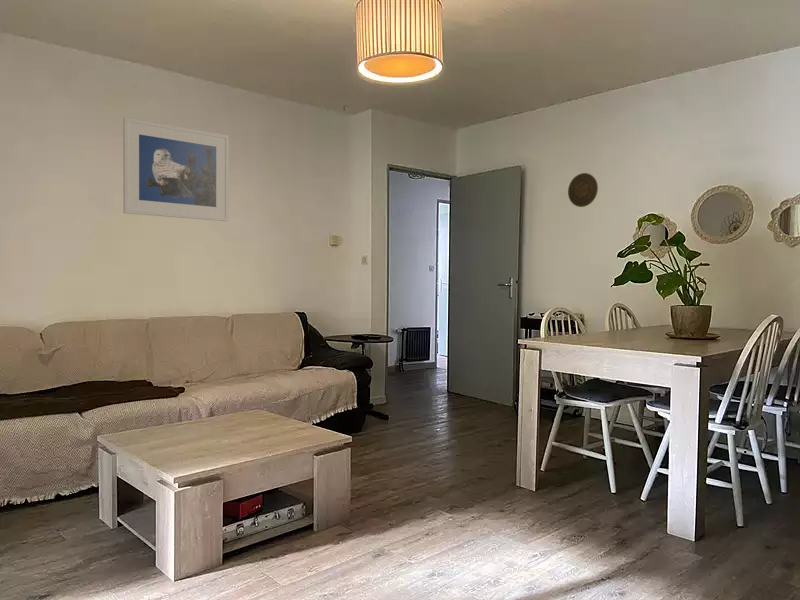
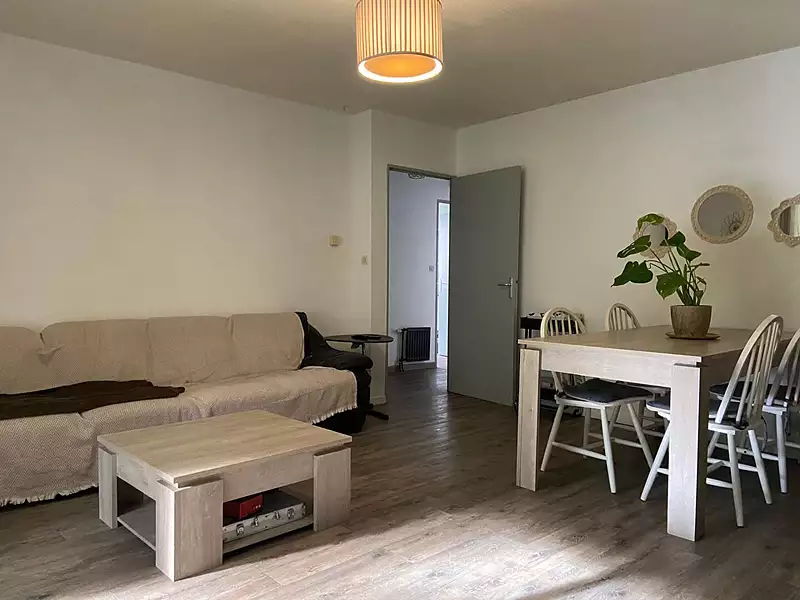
- decorative plate [567,172,599,208]
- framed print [122,116,230,222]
